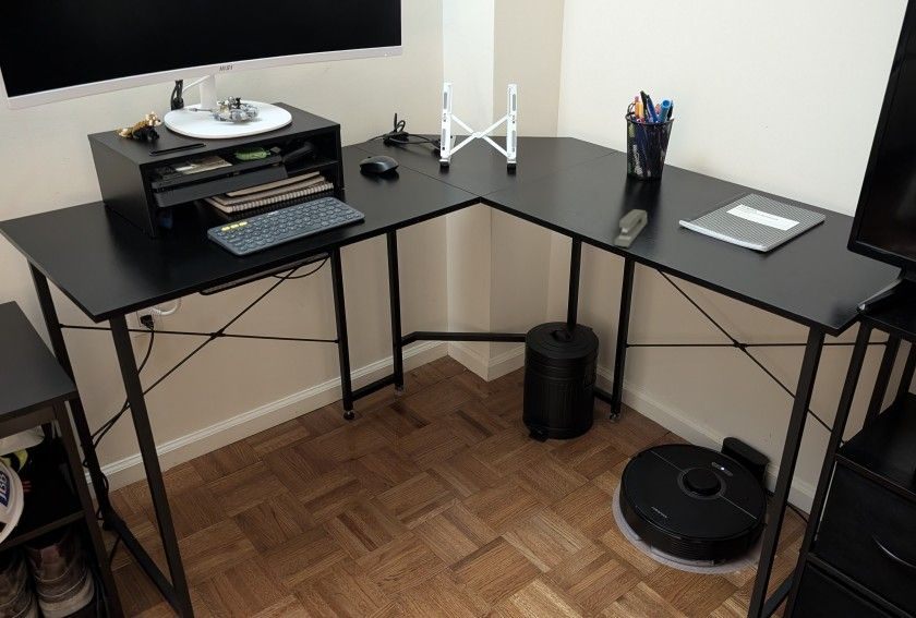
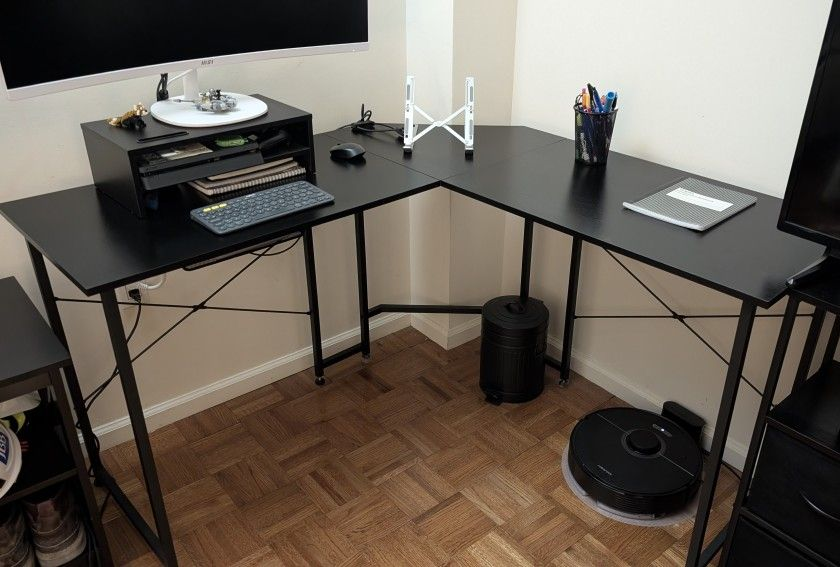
- stapler [613,208,648,247]
